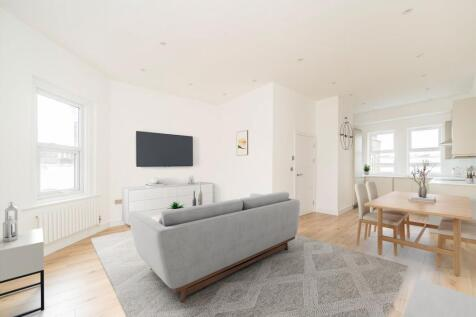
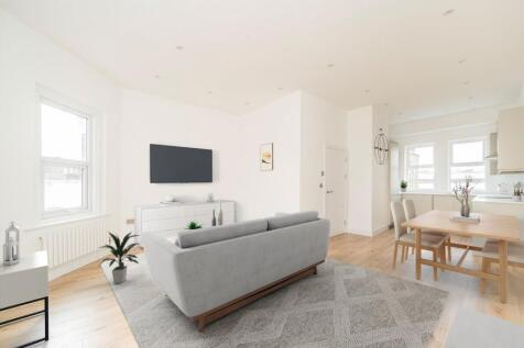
+ indoor plant [98,231,142,284]
